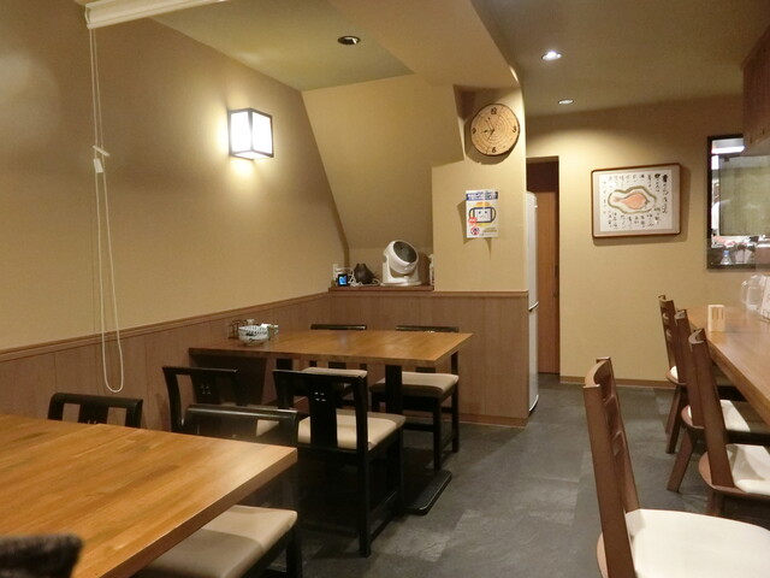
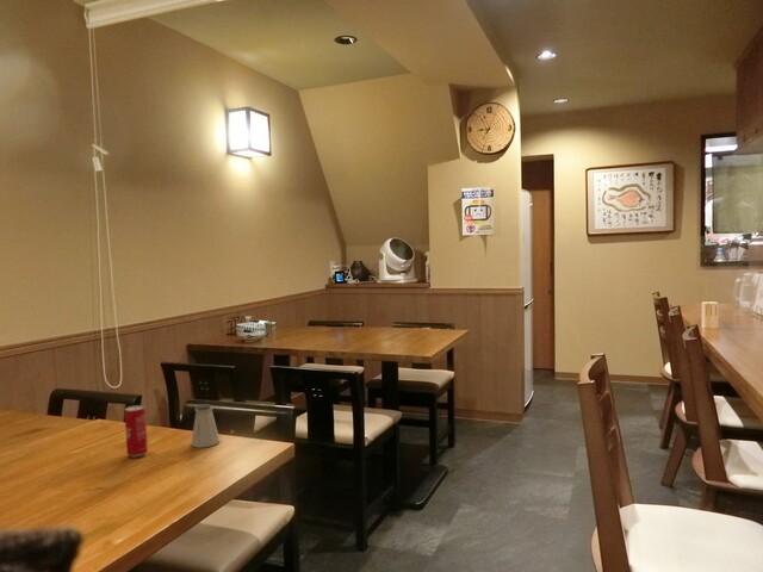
+ saltshaker [190,403,221,449]
+ beverage can [124,404,149,458]
